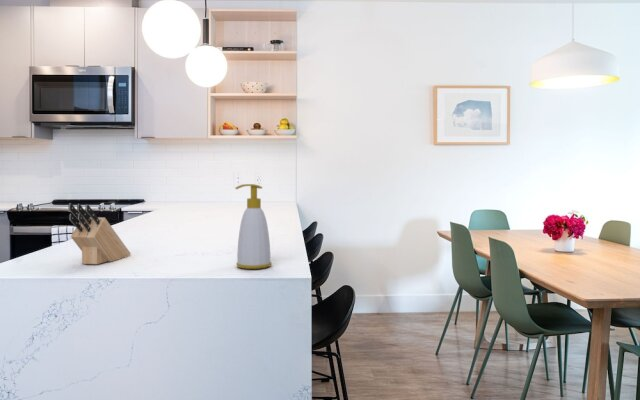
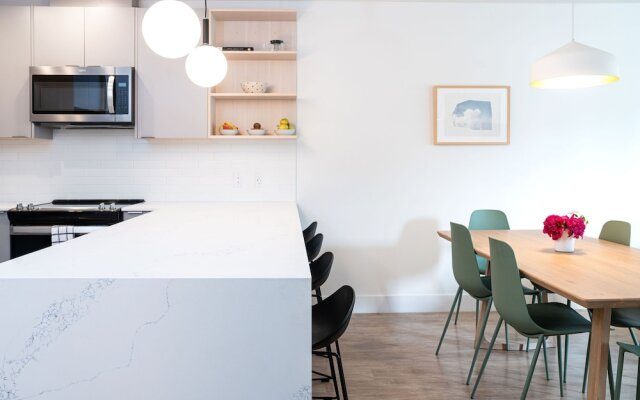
- knife block [67,202,132,265]
- soap bottle [235,183,273,270]
